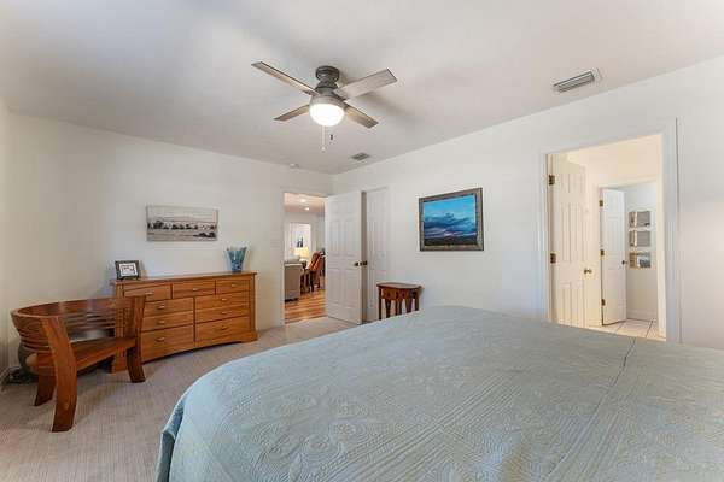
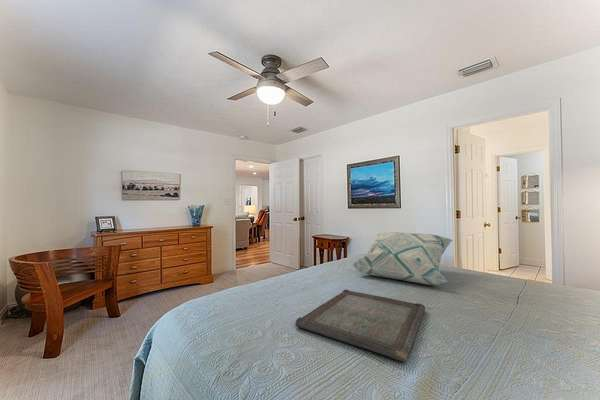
+ serving tray [295,289,426,363]
+ decorative pillow [351,231,454,286]
